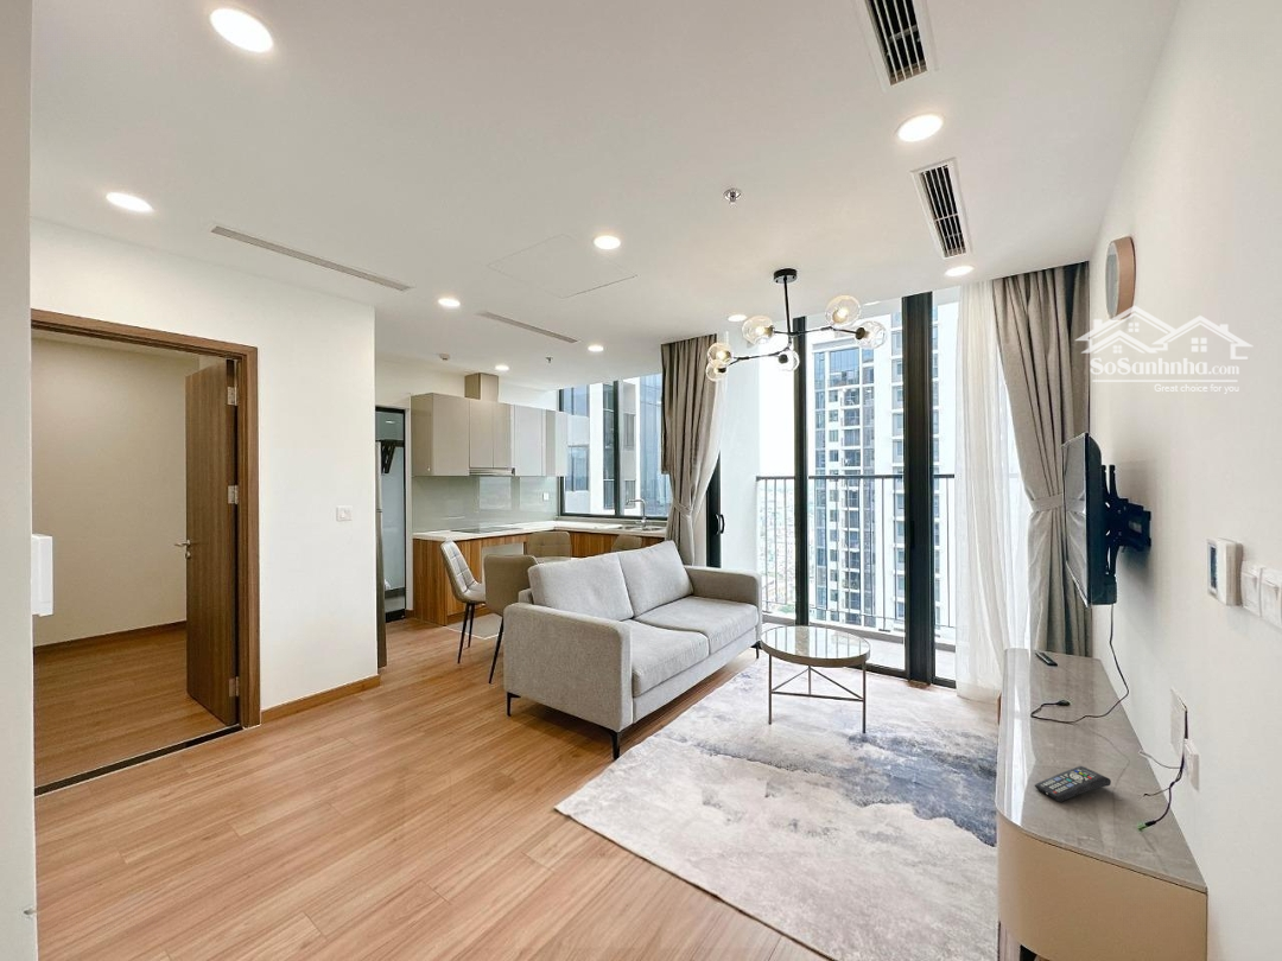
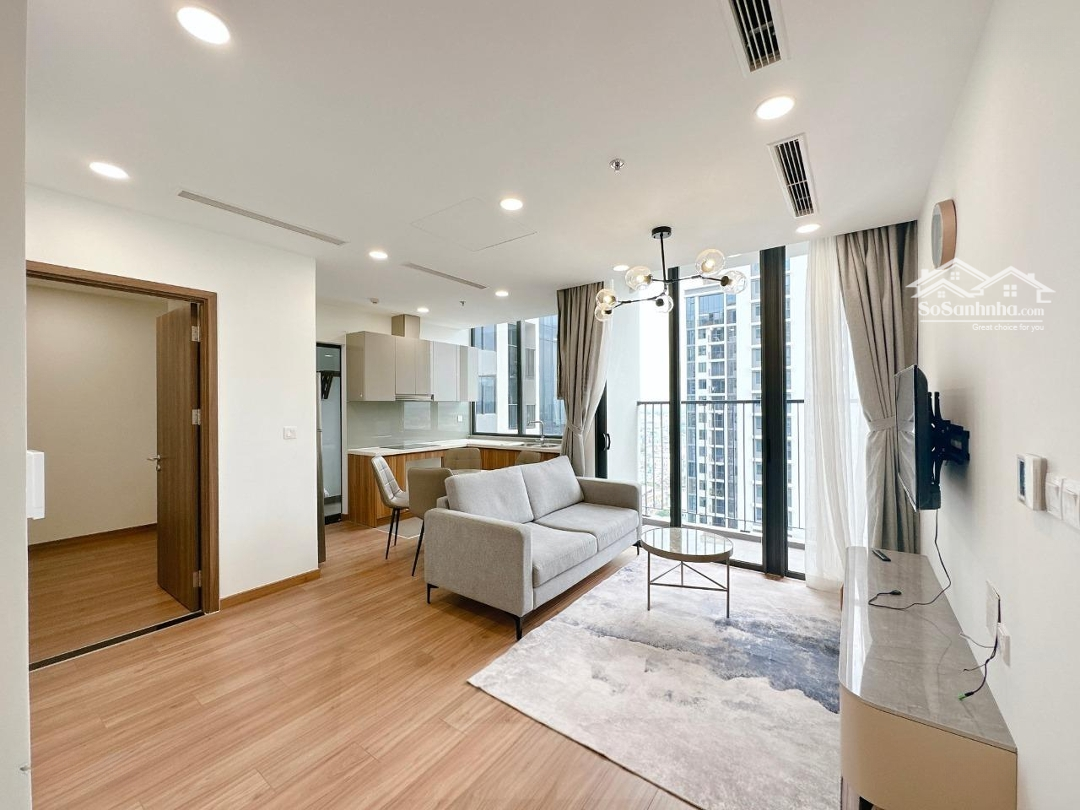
- remote control [1034,765,1112,803]
